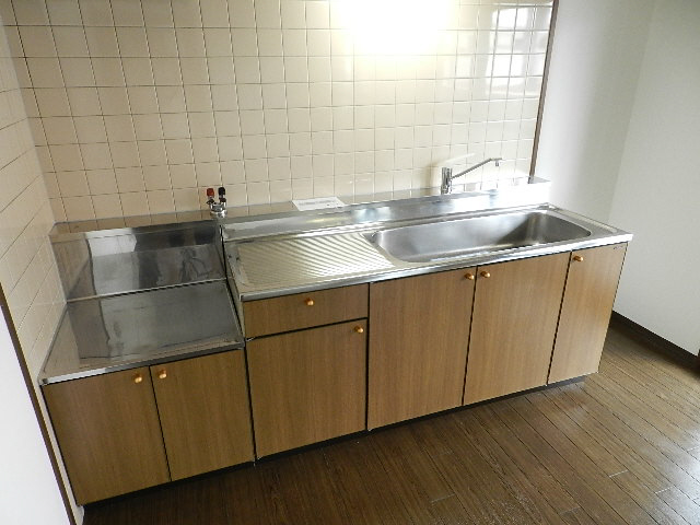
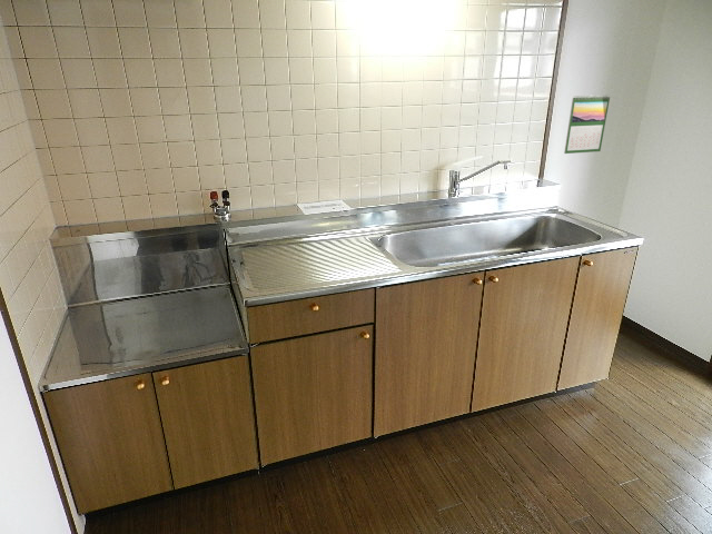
+ calendar [563,93,611,155]
